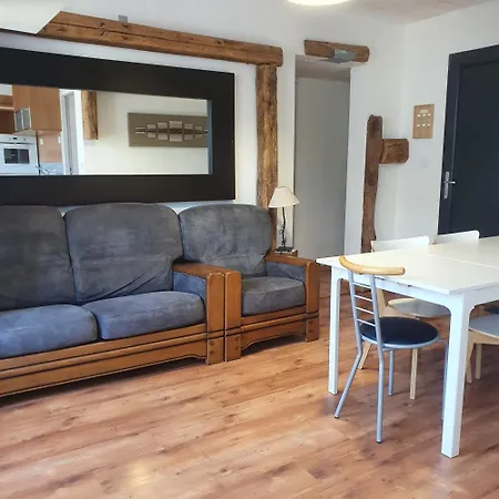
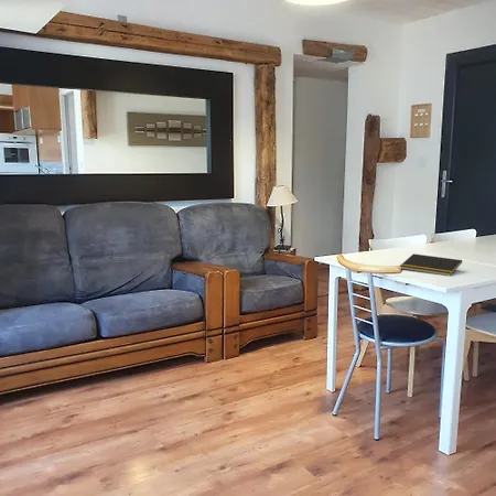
+ notepad [399,252,463,277]
